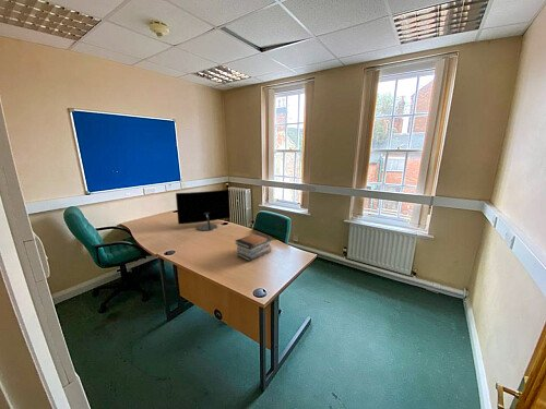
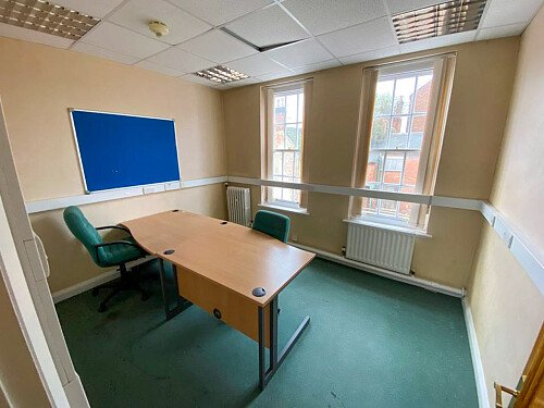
- monitor [175,189,232,232]
- book stack [234,231,272,262]
